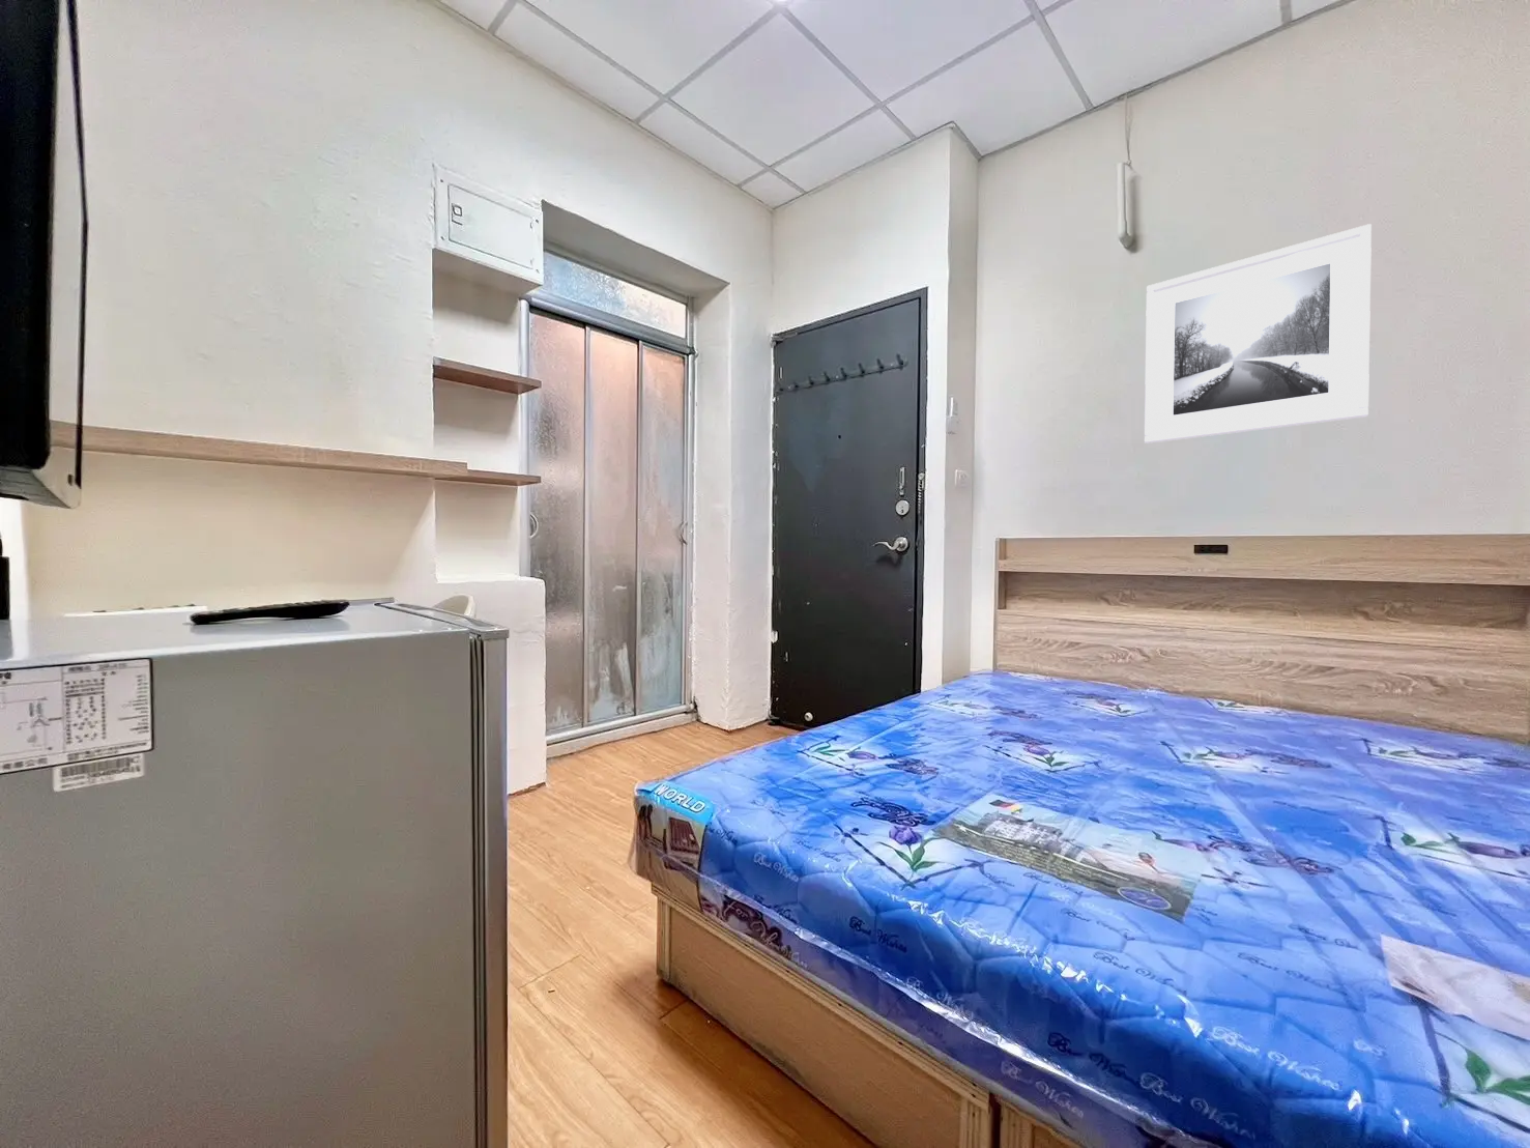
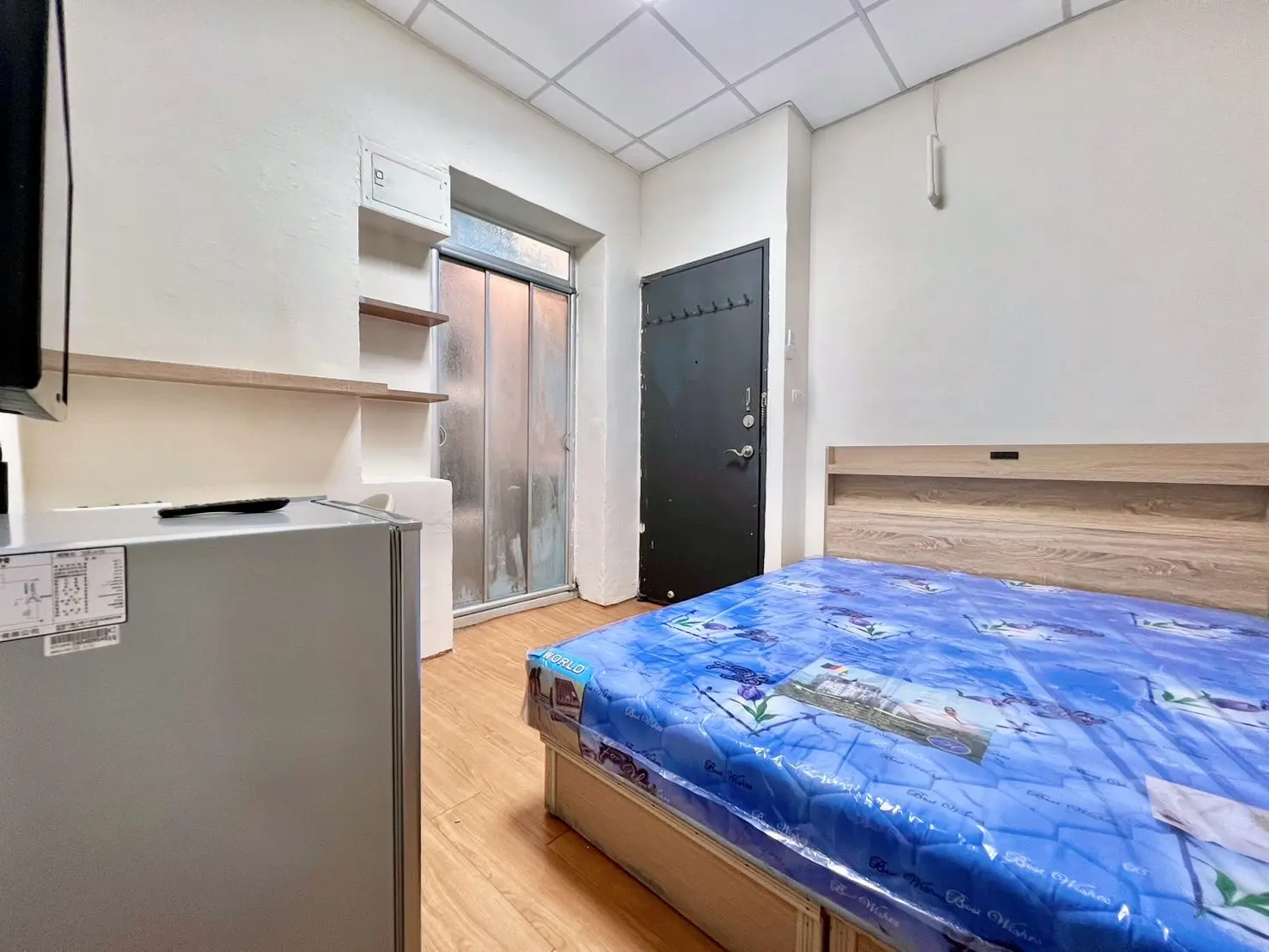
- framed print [1144,223,1372,445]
